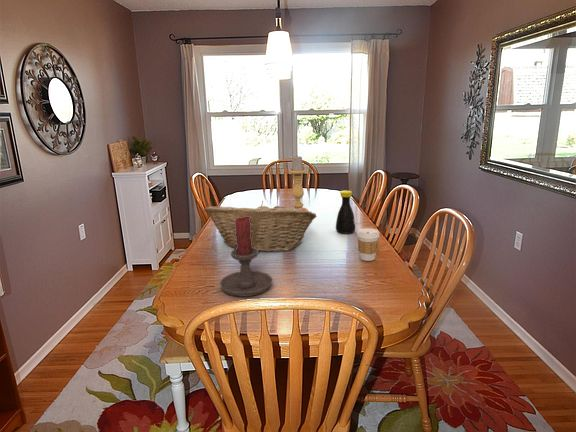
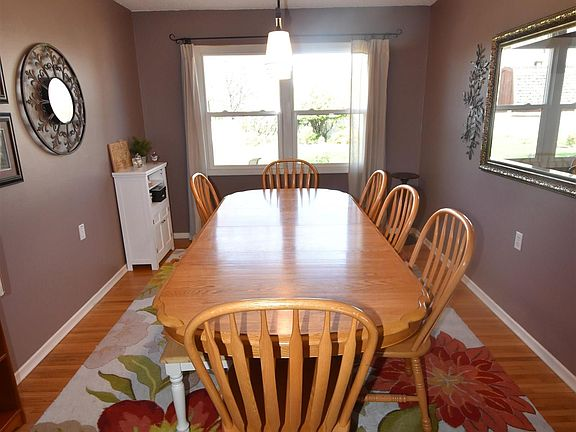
- fruit basket [203,200,318,253]
- candle holder [219,216,273,298]
- coffee cup [356,227,380,262]
- candle holder [288,155,307,209]
- bottle [335,189,356,234]
